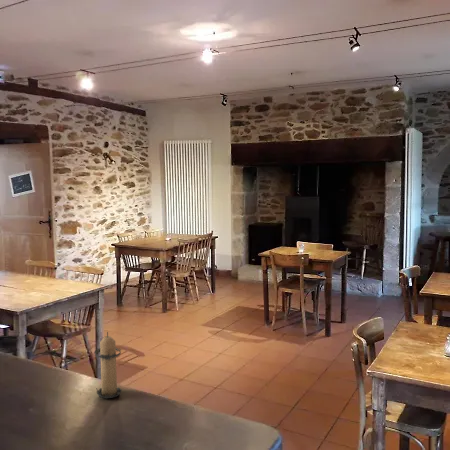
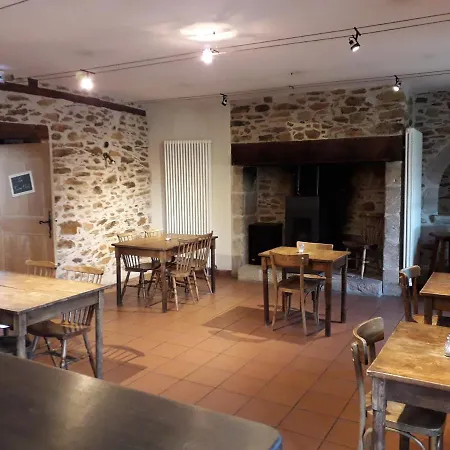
- candle [93,331,122,399]
